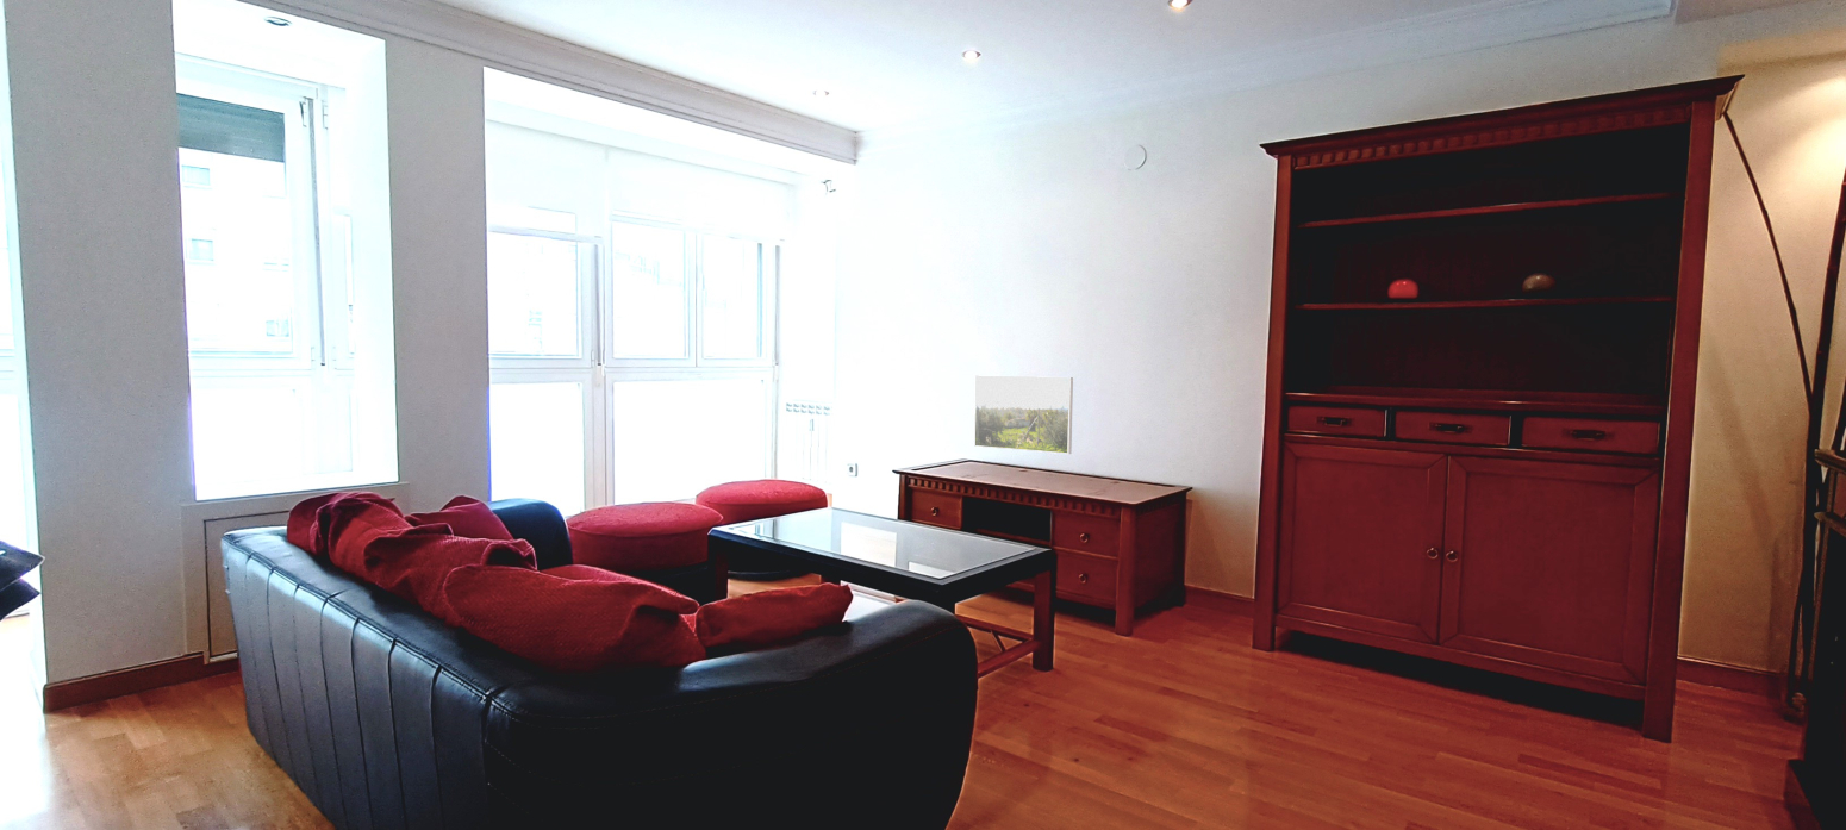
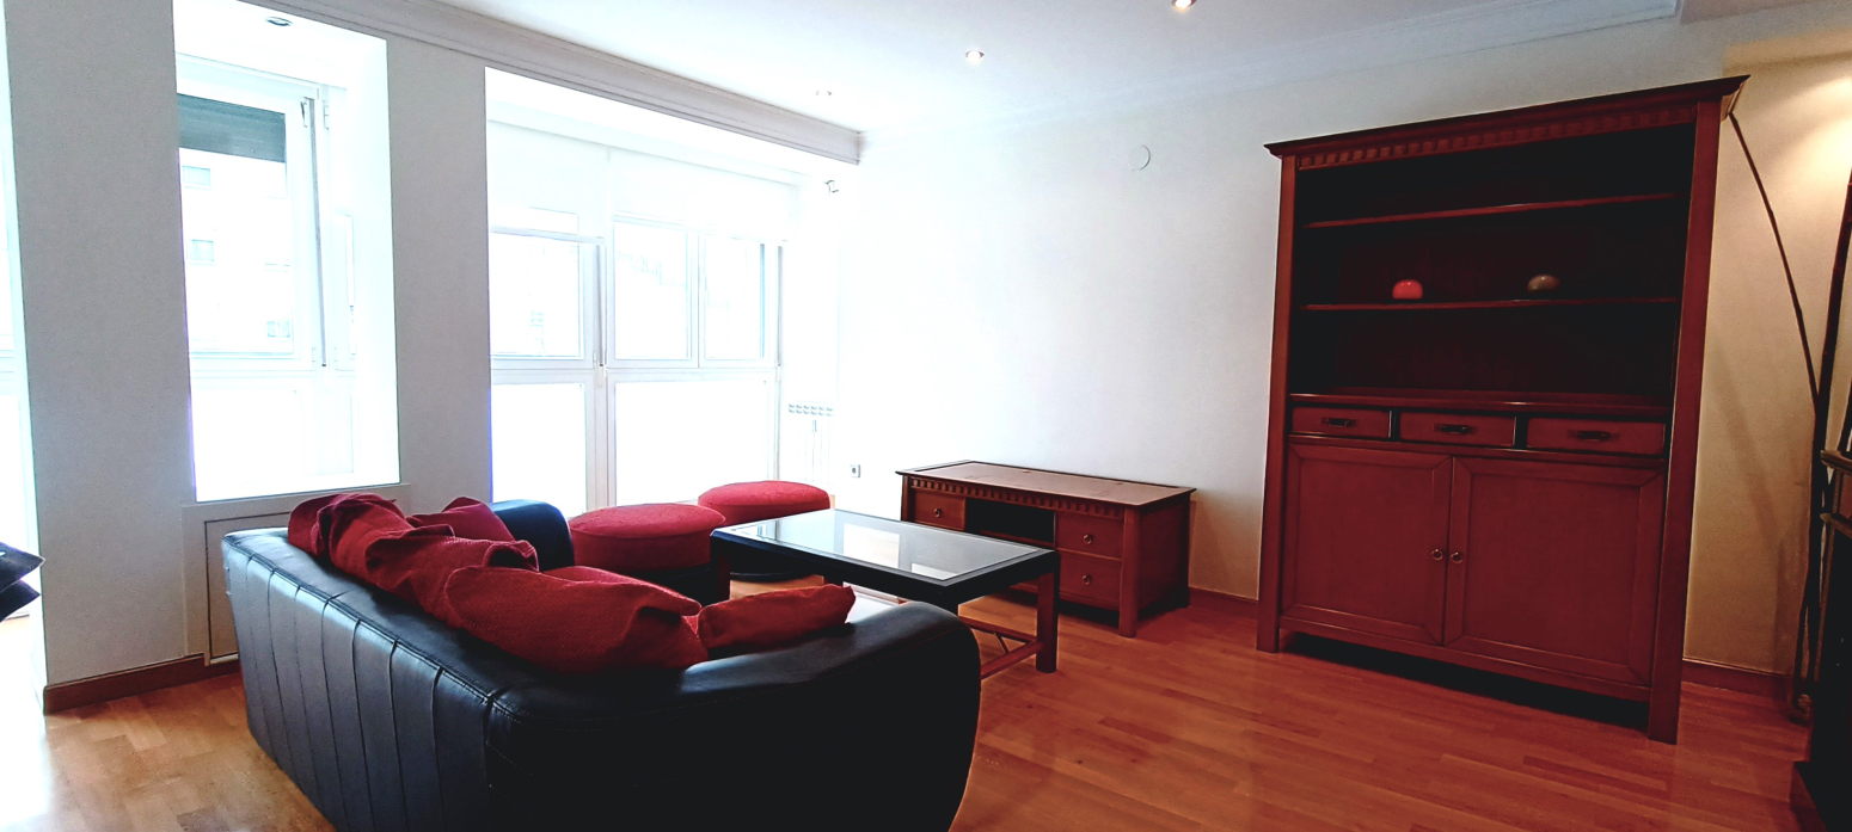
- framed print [973,374,1074,455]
